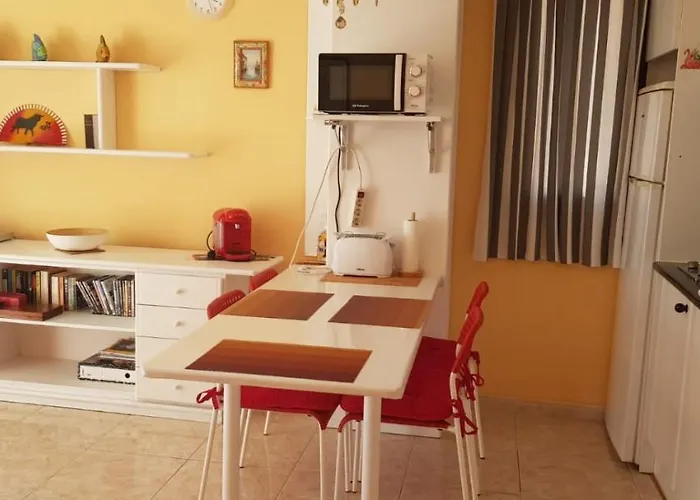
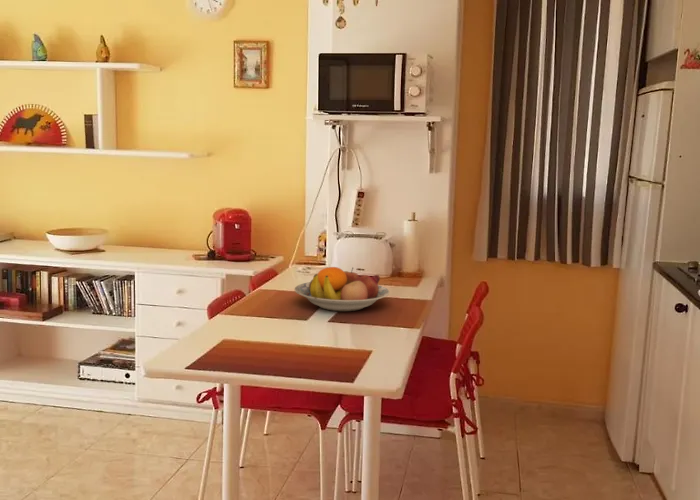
+ fruit bowl [294,266,390,312]
